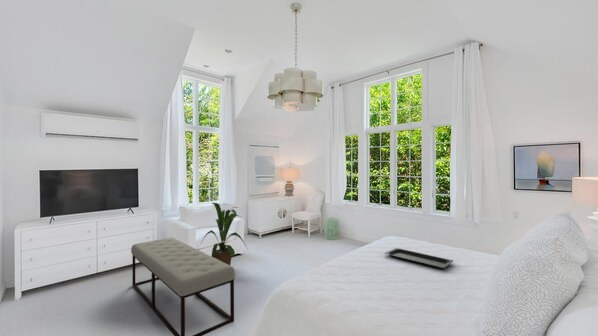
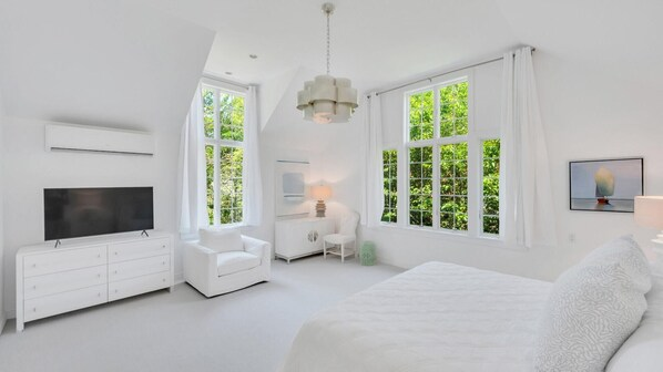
- house plant [200,202,249,266]
- bench [130,237,236,336]
- serving tray [384,247,454,270]
